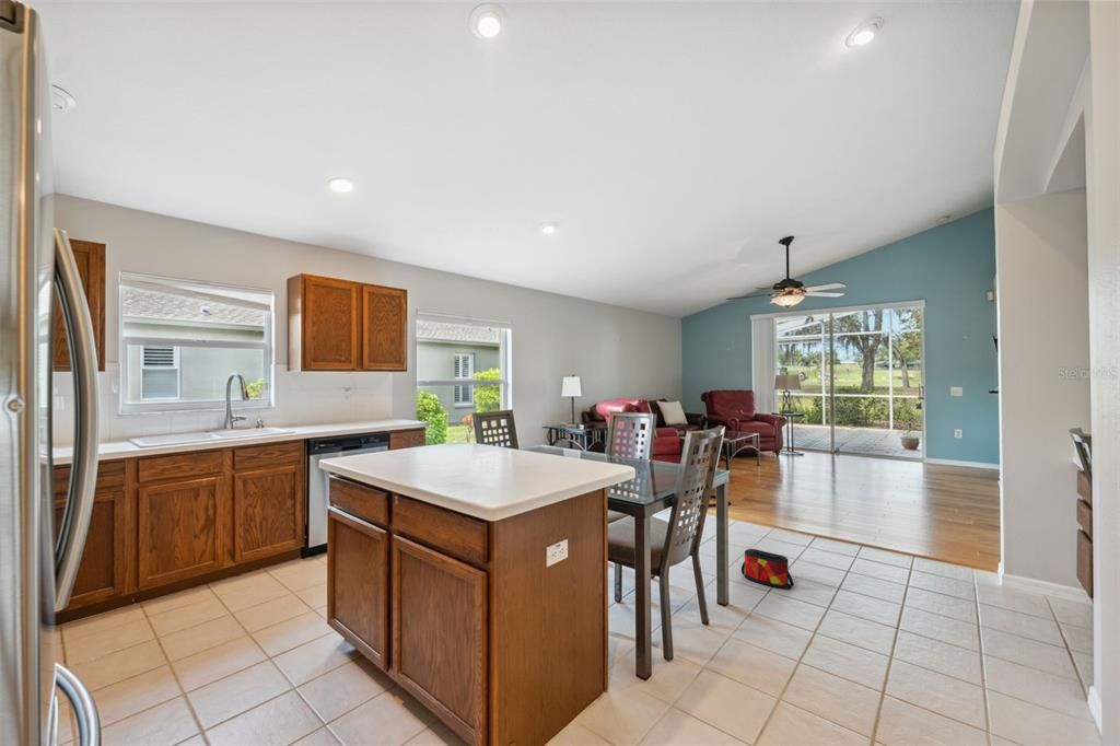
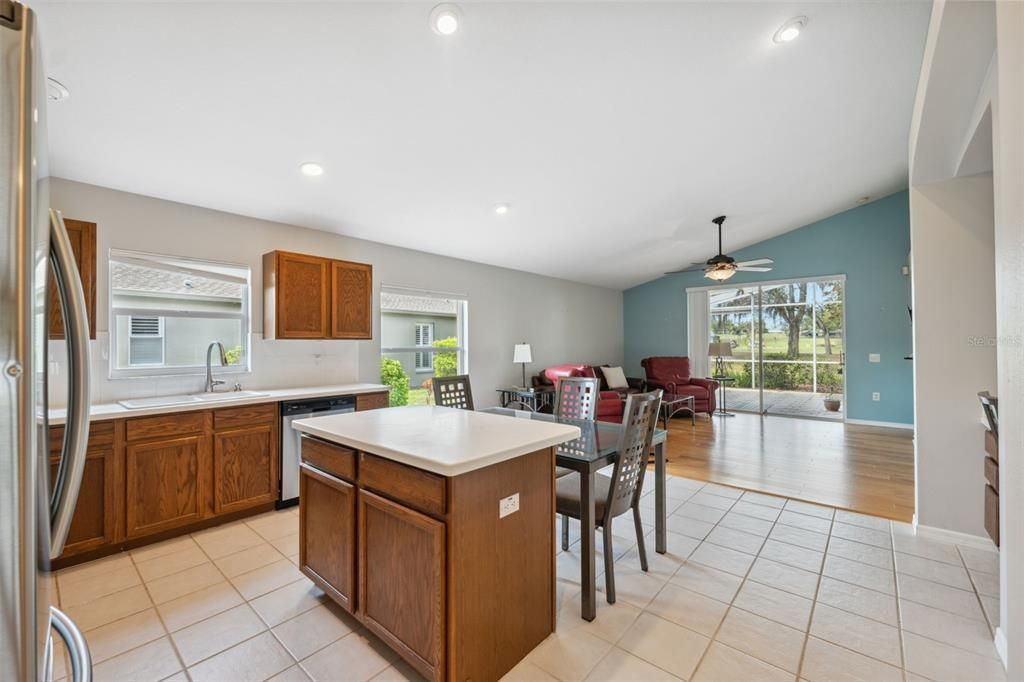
- bag [740,548,795,591]
